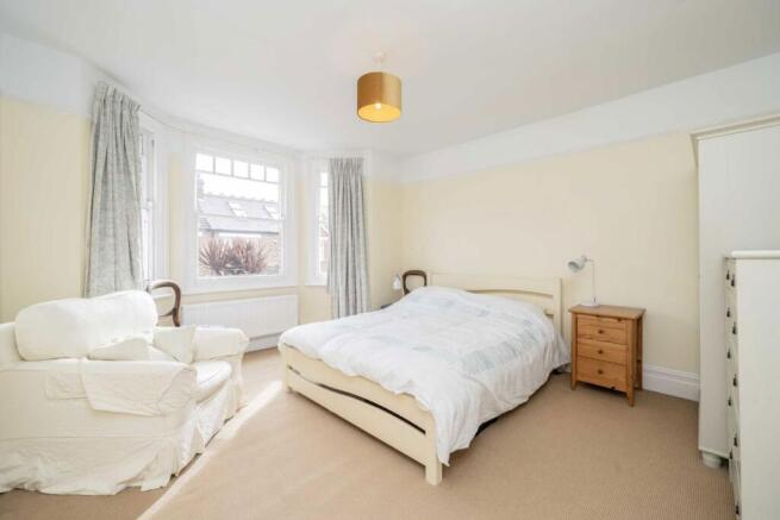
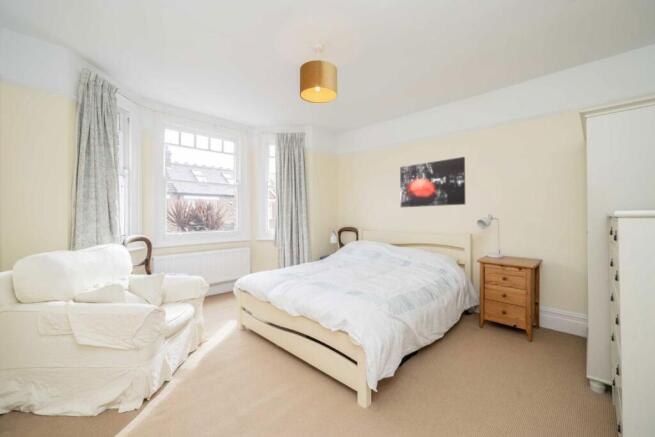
+ wall art [399,156,466,208]
